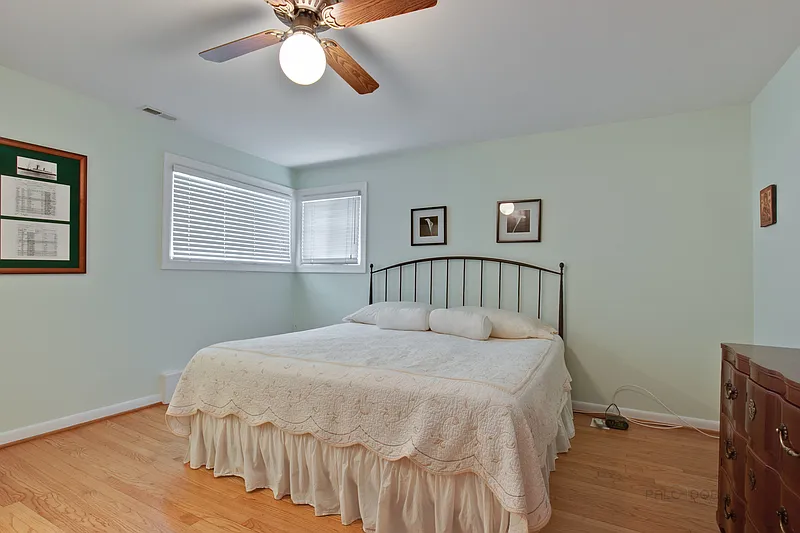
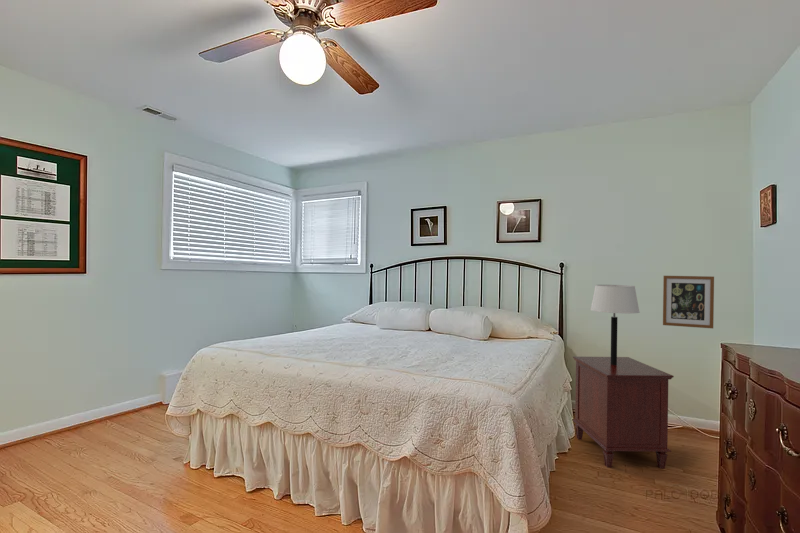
+ table lamp [589,284,641,365]
+ wall art [662,275,715,329]
+ nightstand [572,356,675,470]
